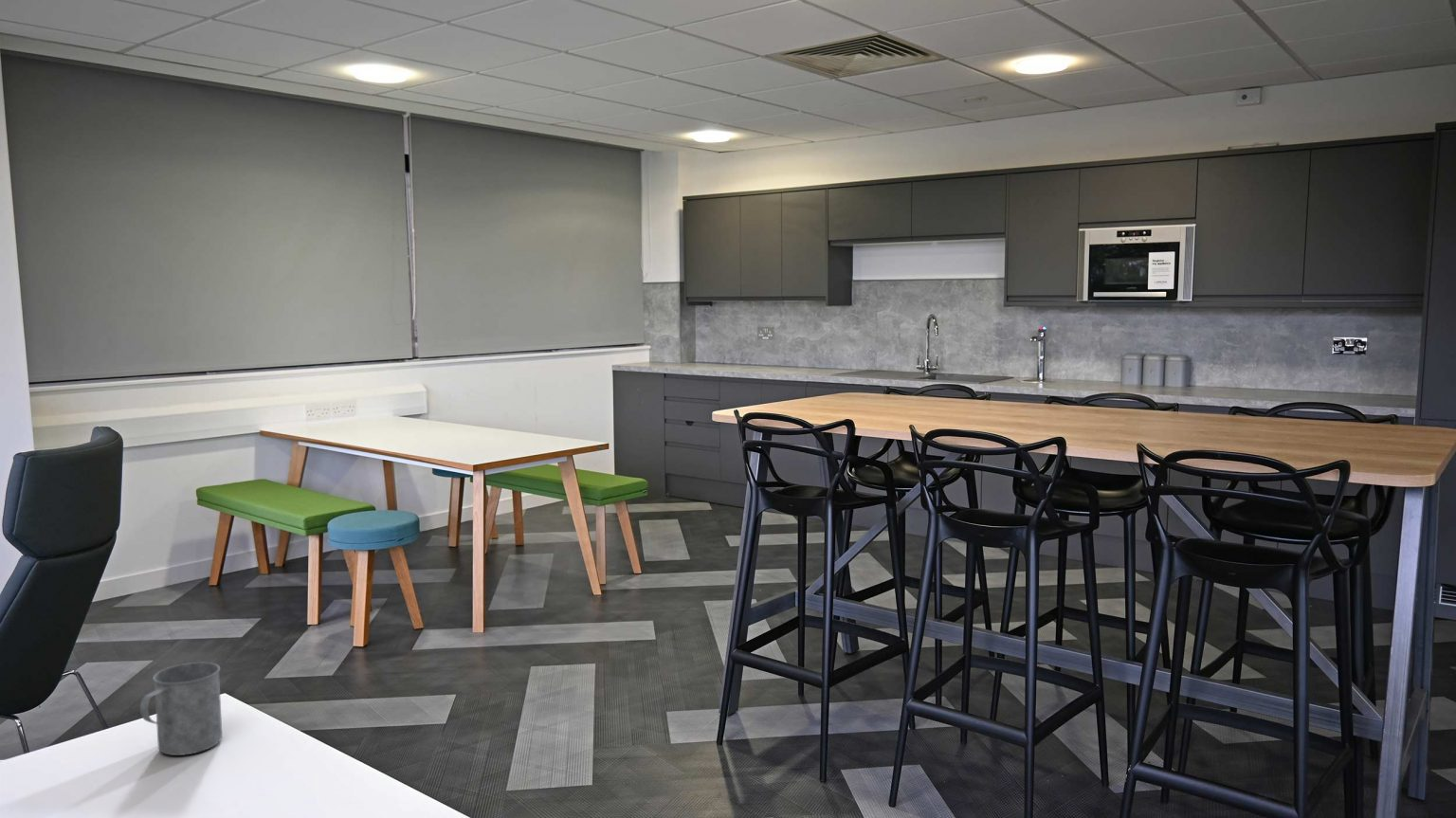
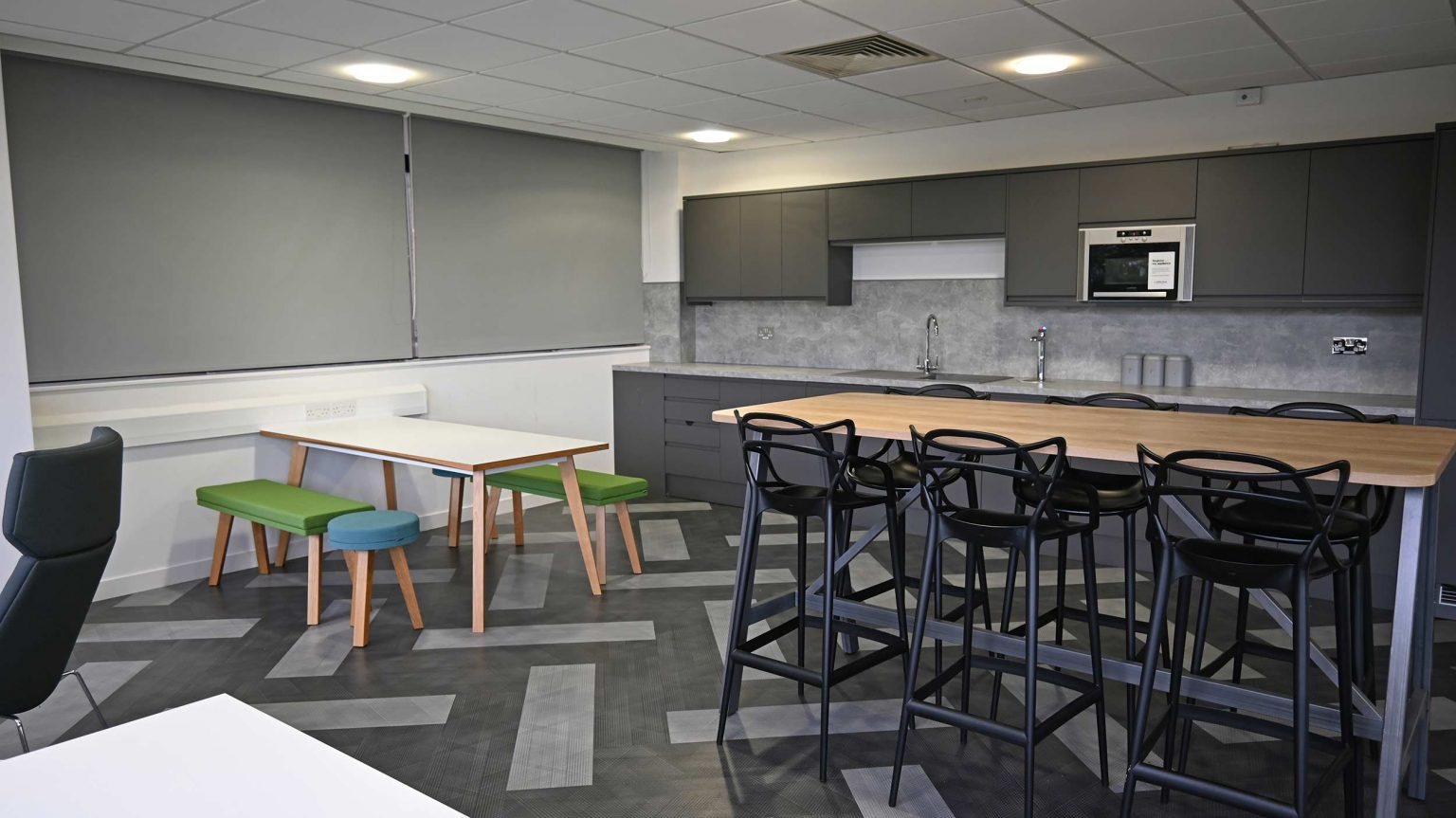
- mug [139,662,223,756]
